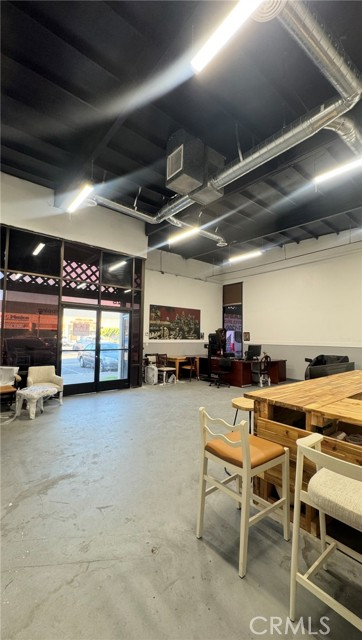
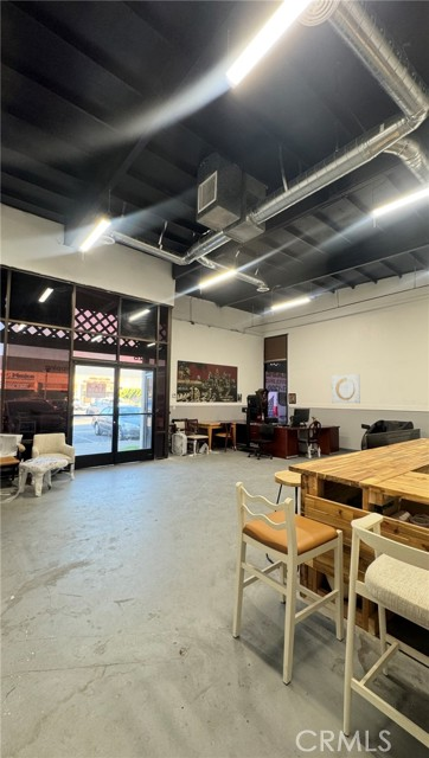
+ wall art [331,373,361,404]
